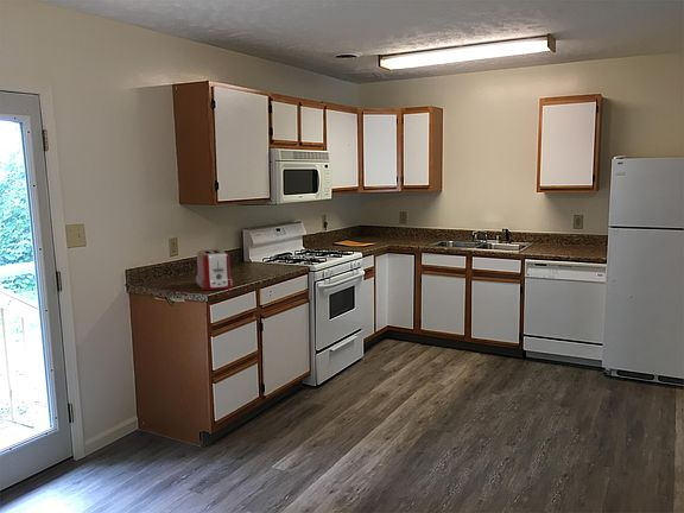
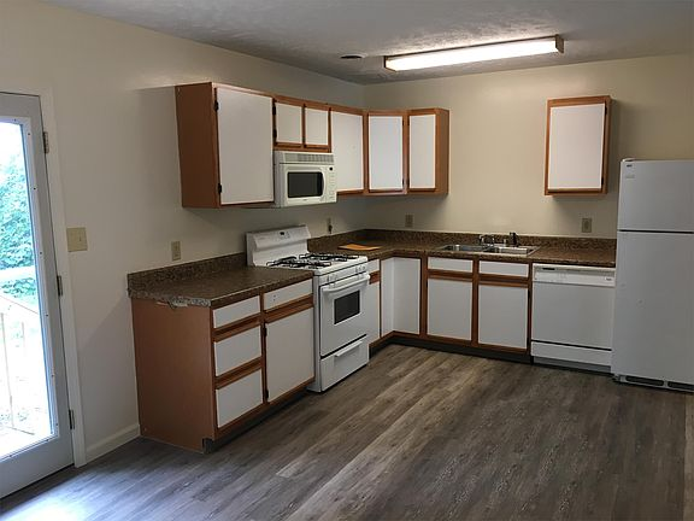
- toaster [195,248,234,291]
